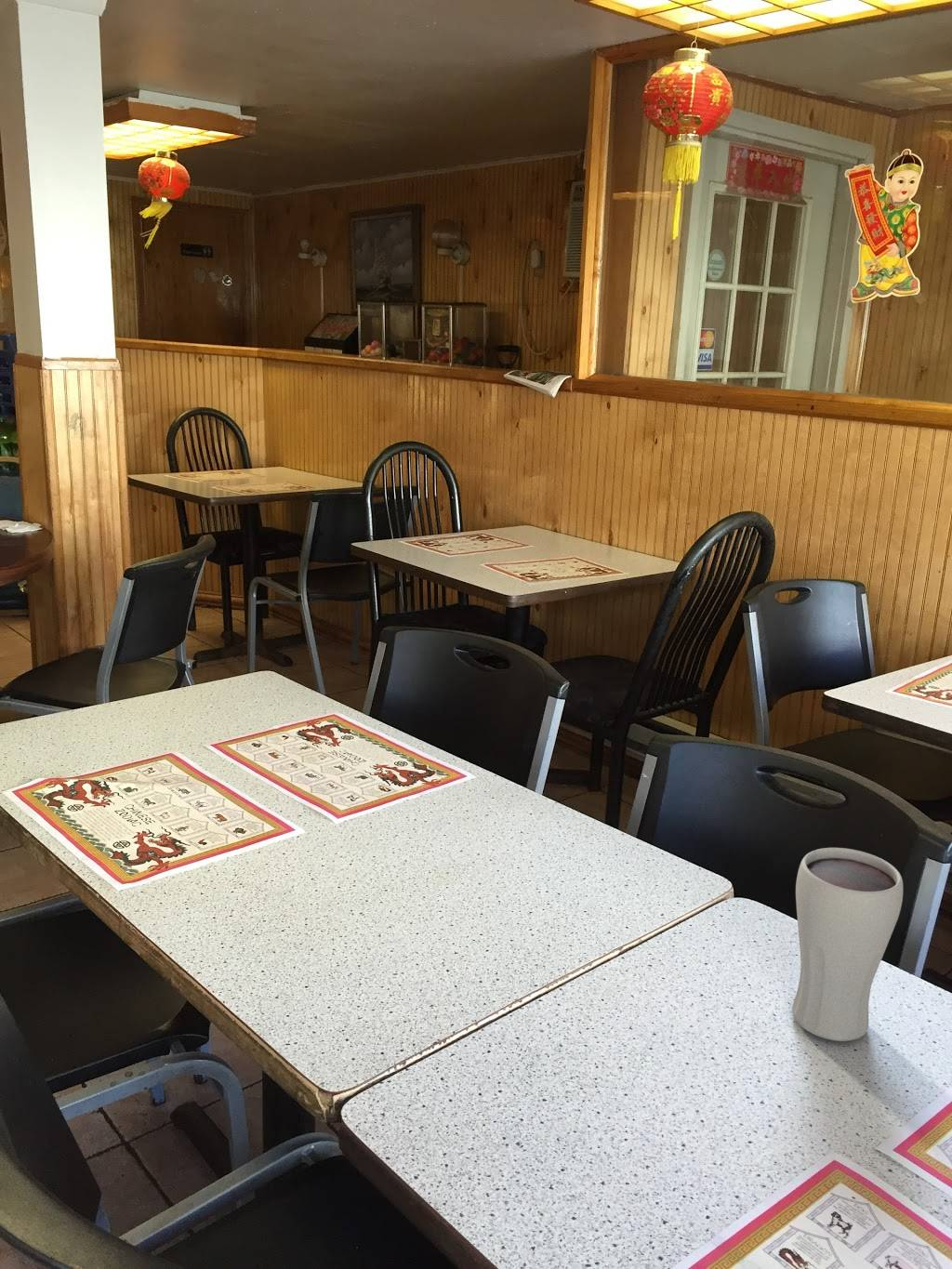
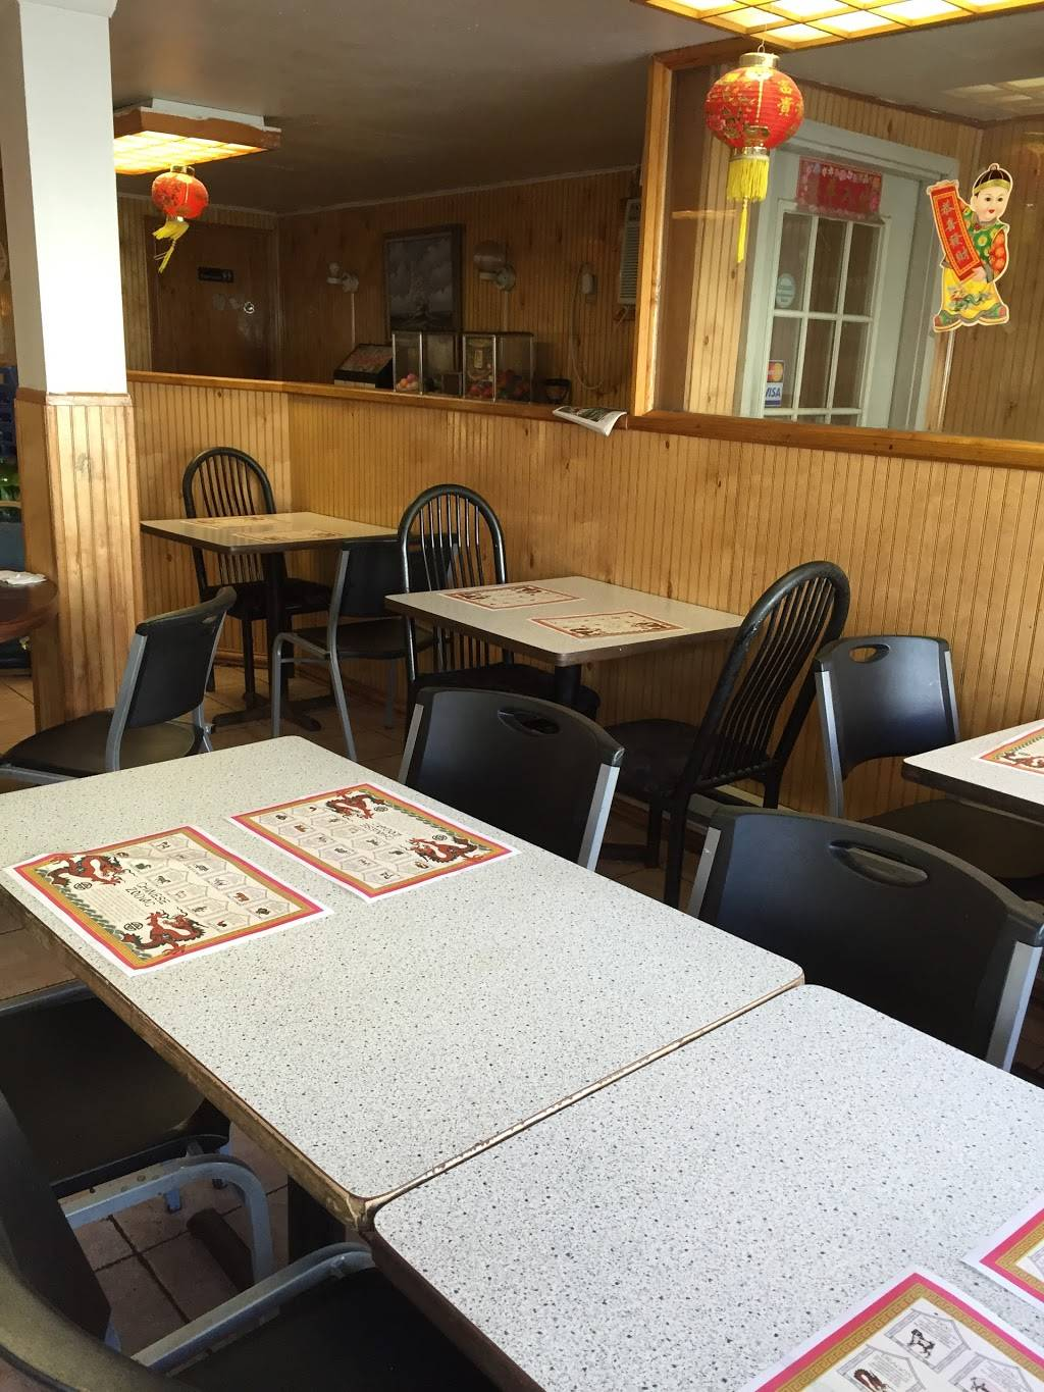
- drinking glass [791,847,904,1042]
